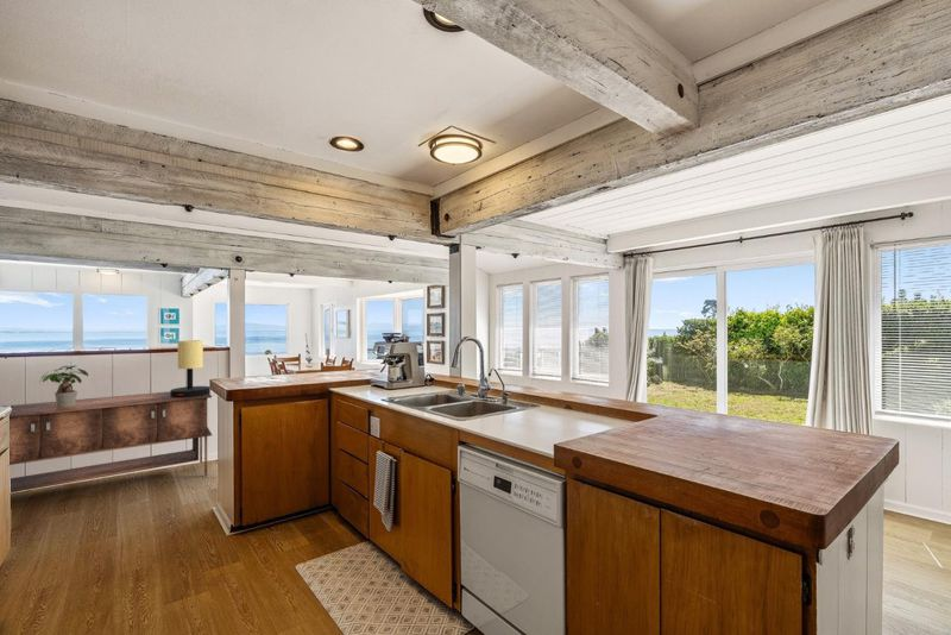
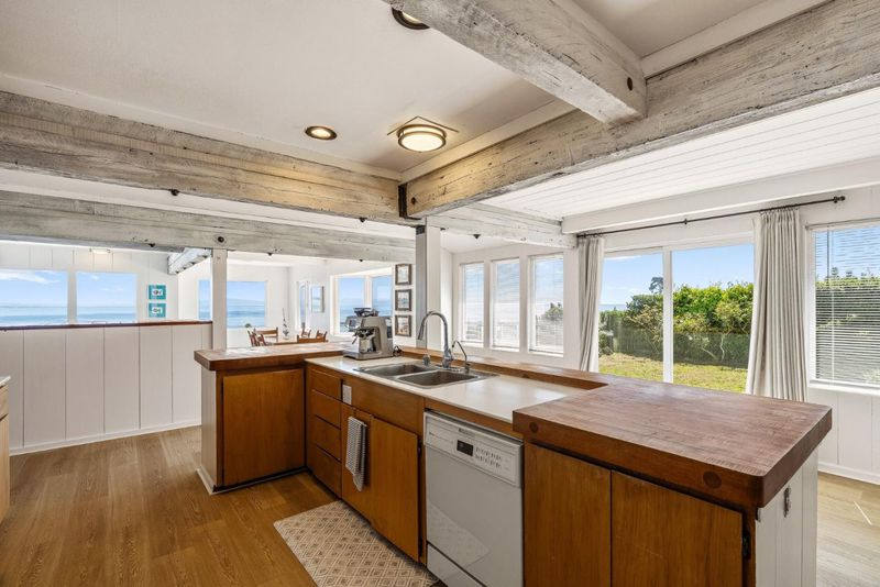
- potted plant [38,365,89,408]
- table lamp [169,339,212,397]
- sideboard [2,390,213,493]
